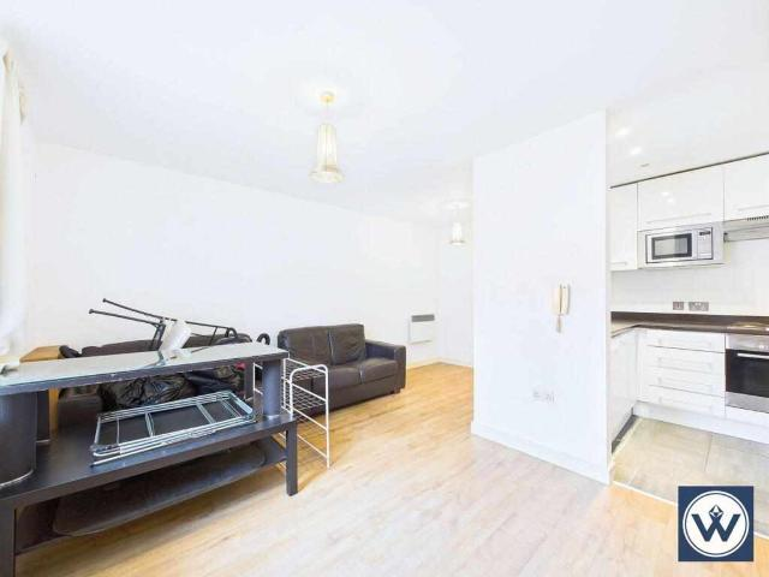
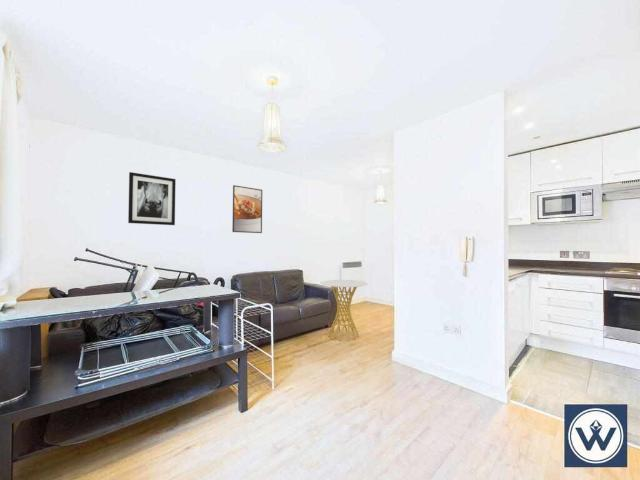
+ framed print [231,184,263,234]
+ side table [320,279,369,342]
+ wall art [127,171,177,226]
